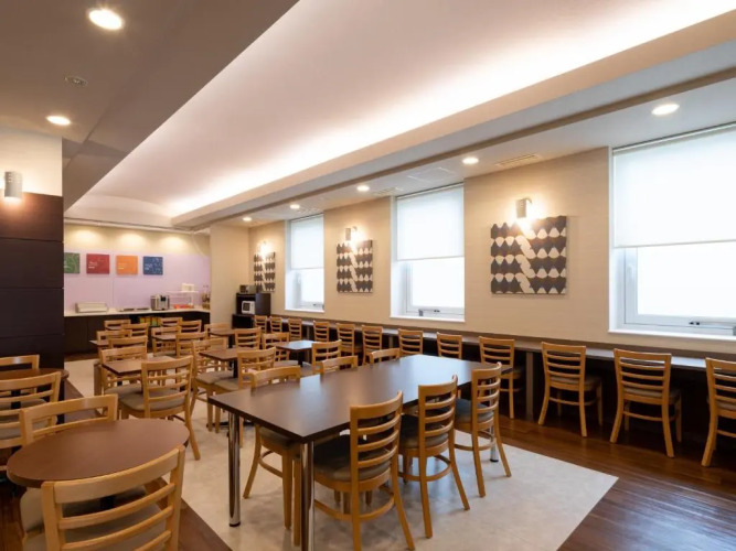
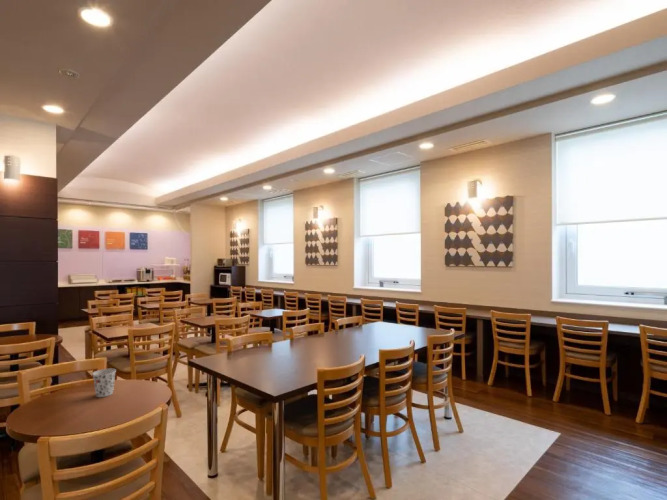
+ cup [91,368,117,398]
